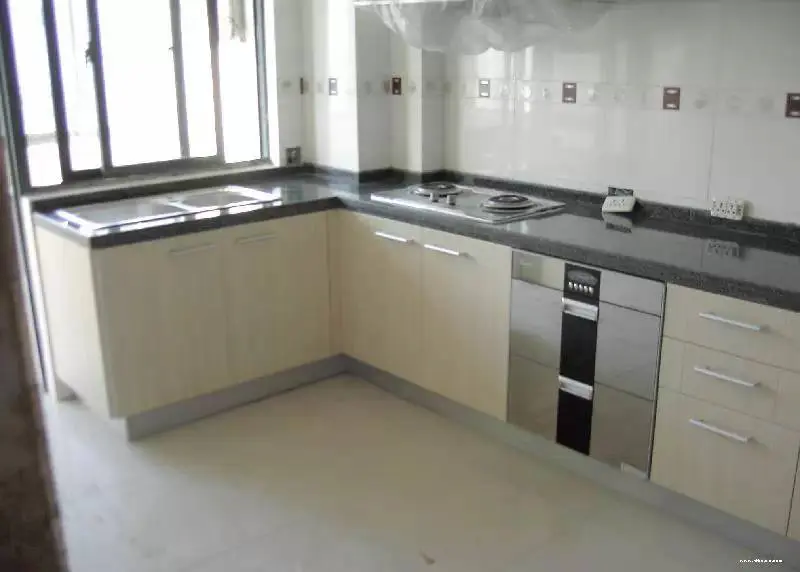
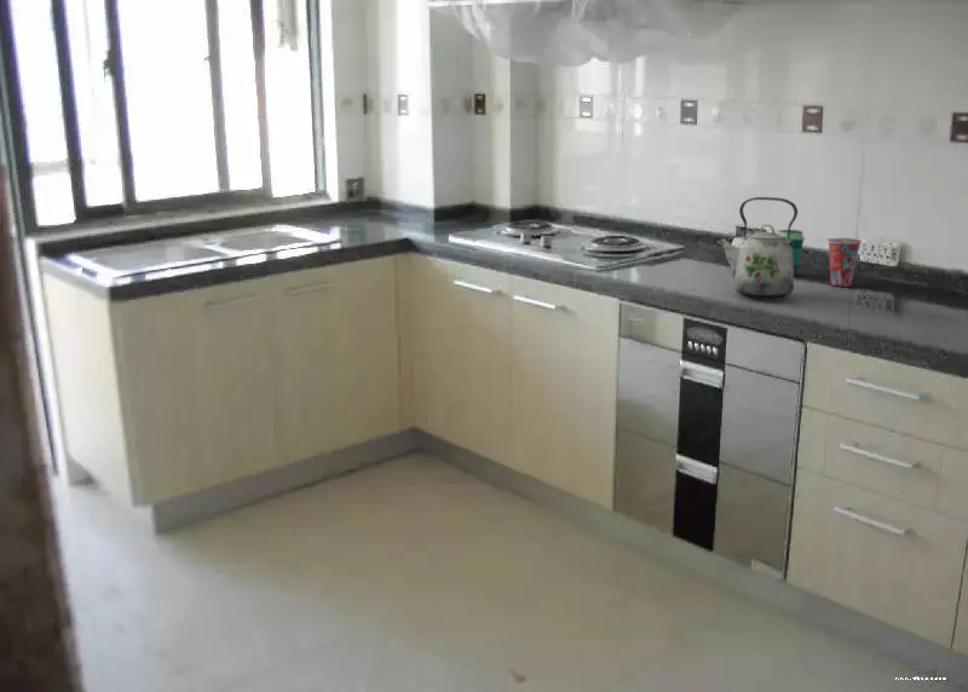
+ cup [777,229,806,277]
+ cup [826,237,863,288]
+ kettle [715,196,799,300]
